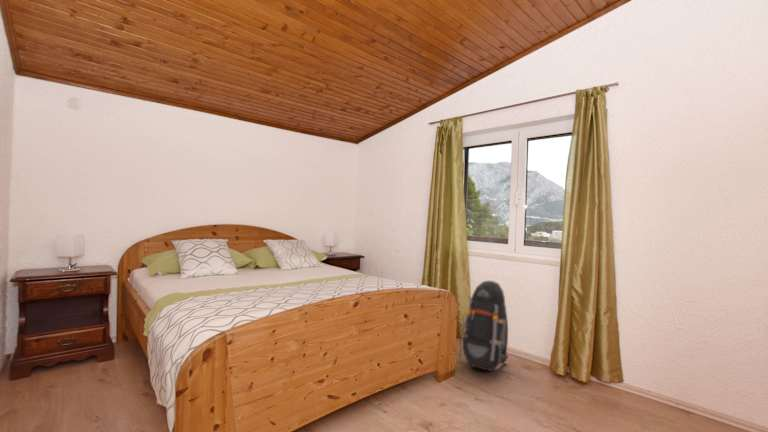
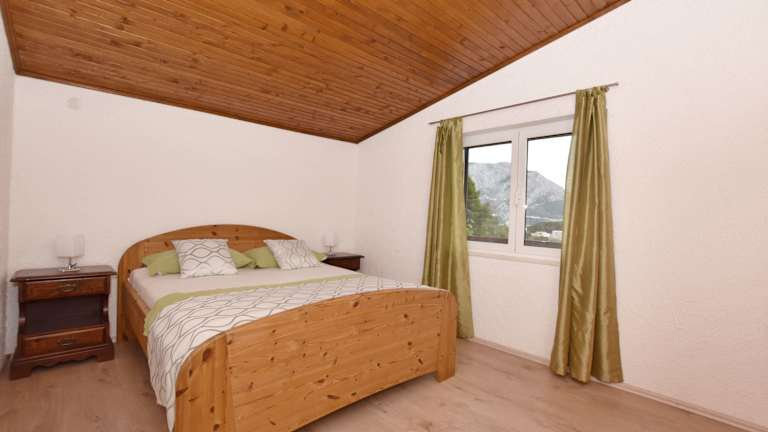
- backpack [458,280,509,372]
